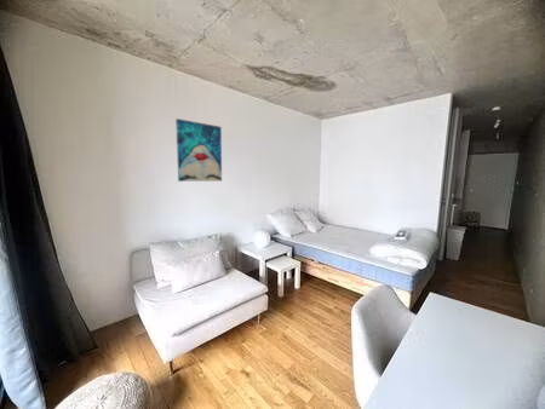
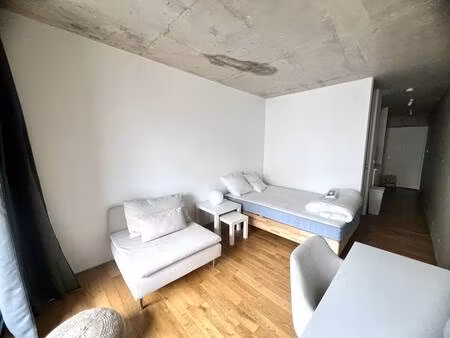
- wall art [174,117,223,183]
